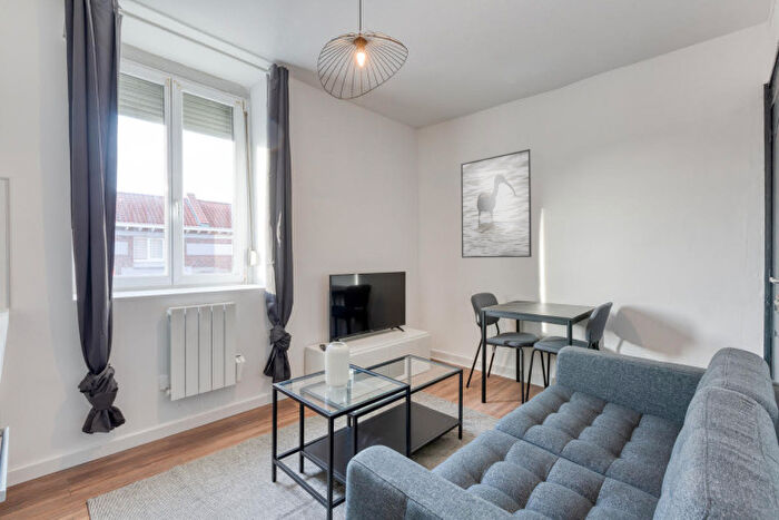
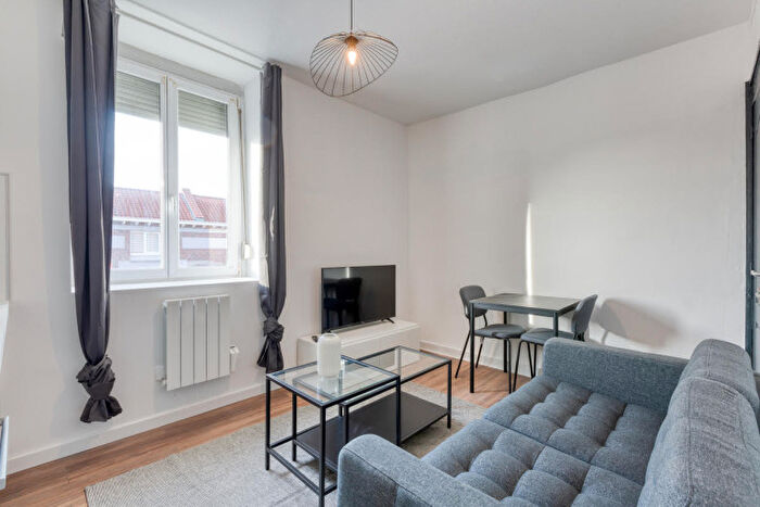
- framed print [460,148,533,259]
